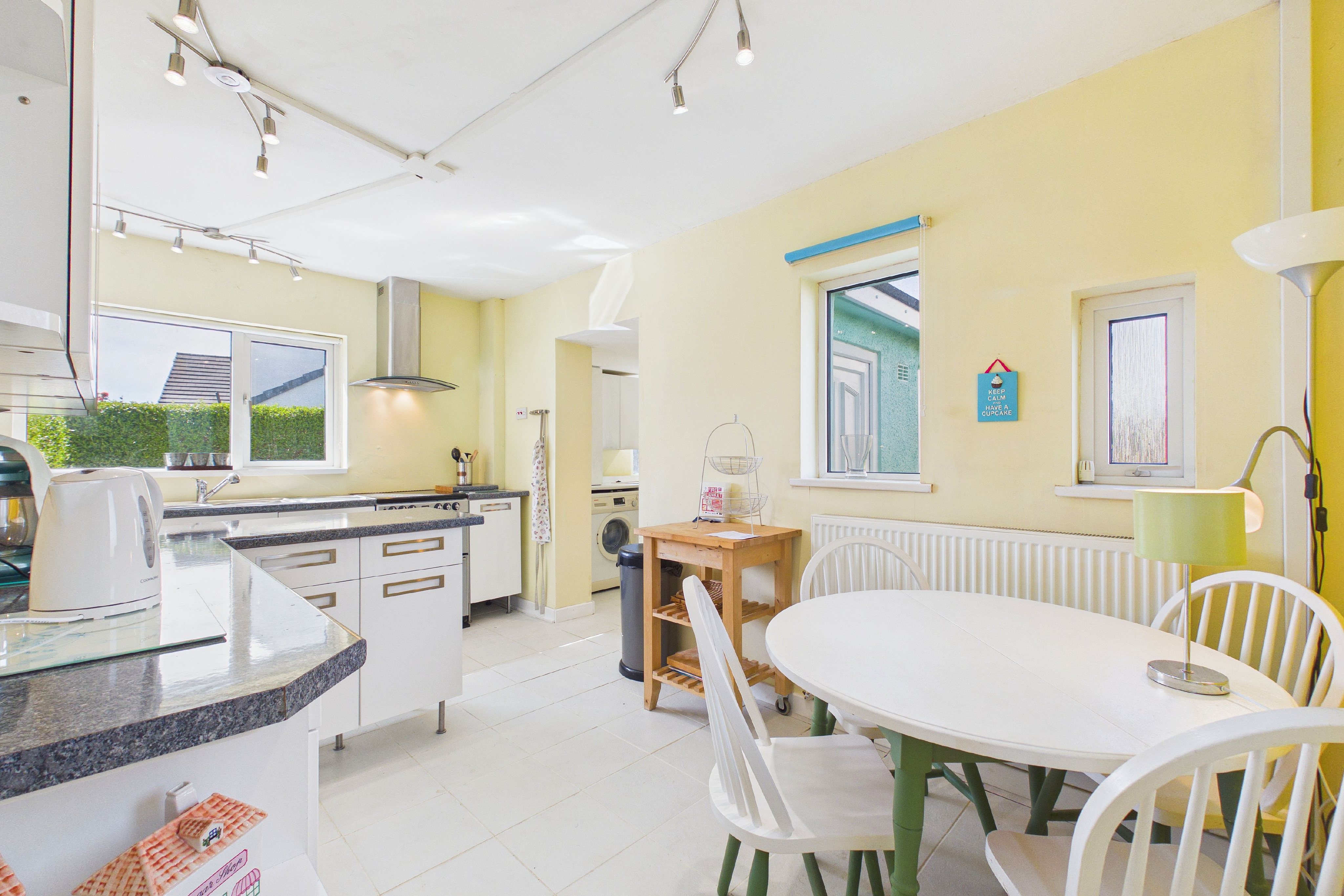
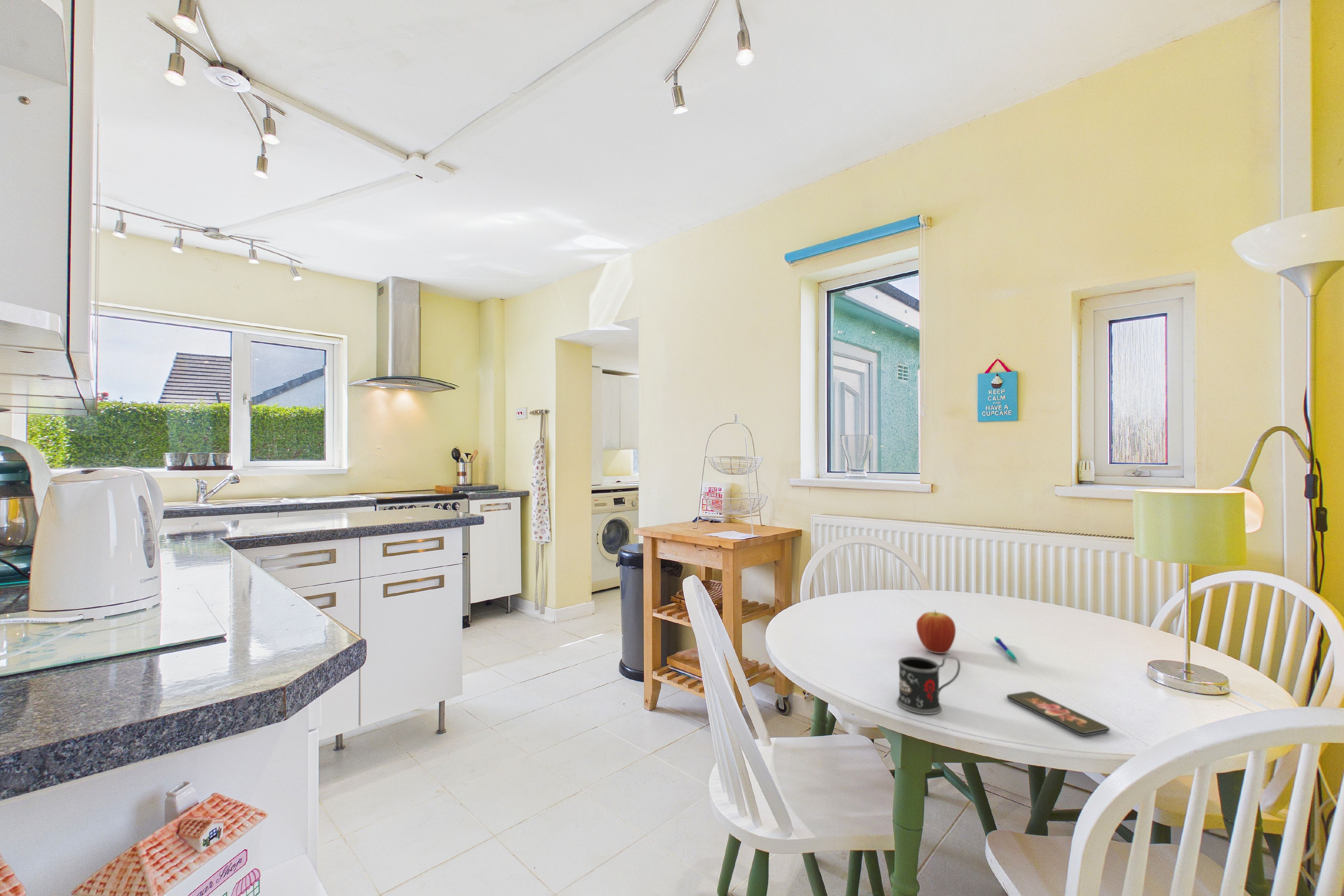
+ smartphone [1006,691,1110,736]
+ fruit [916,609,956,654]
+ mug [896,655,961,715]
+ pen [994,636,1018,661]
